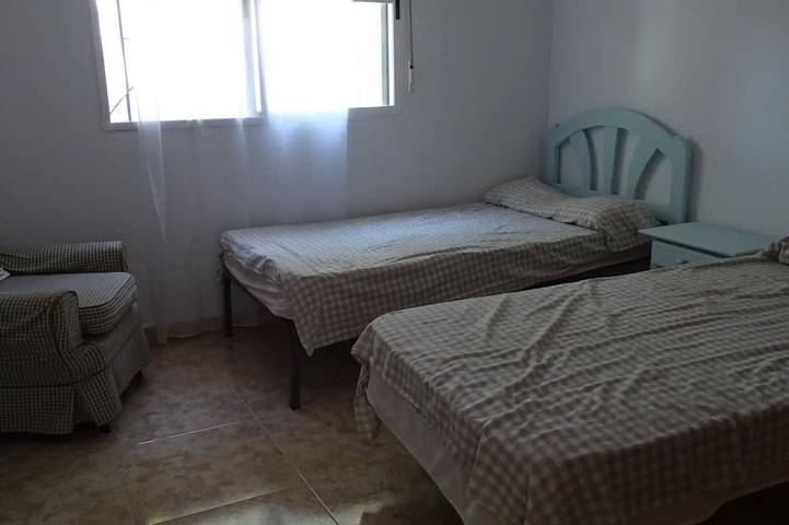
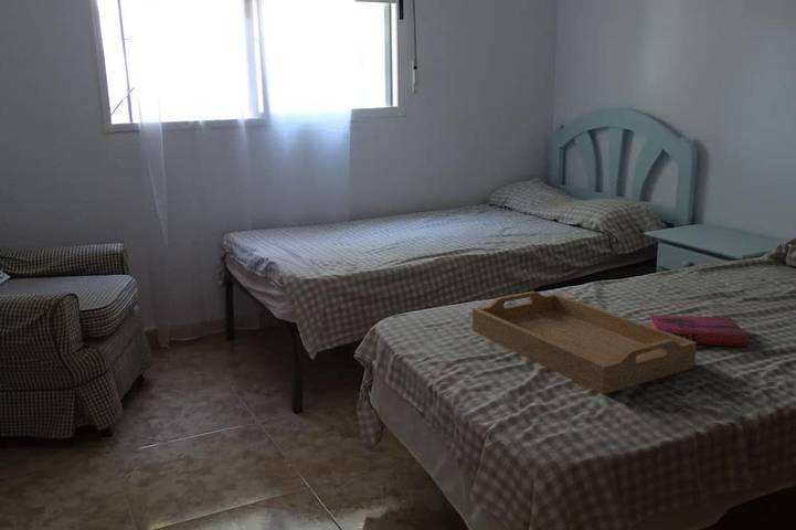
+ hardback book [648,314,750,348]
+ serving tray [471,290,698,395]
